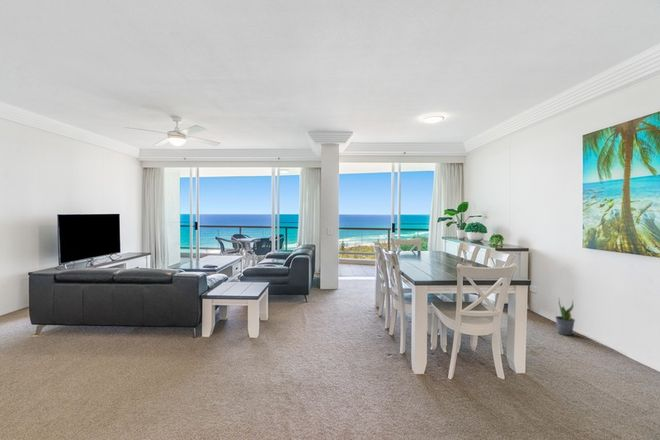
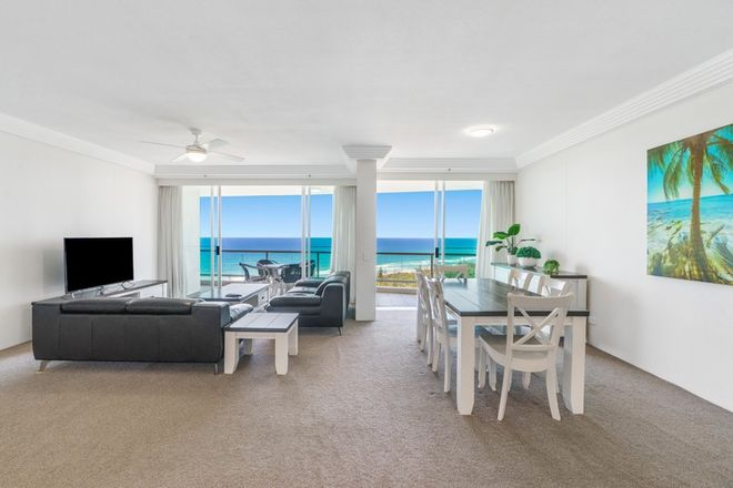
- potted plant [554,298,576,336]
